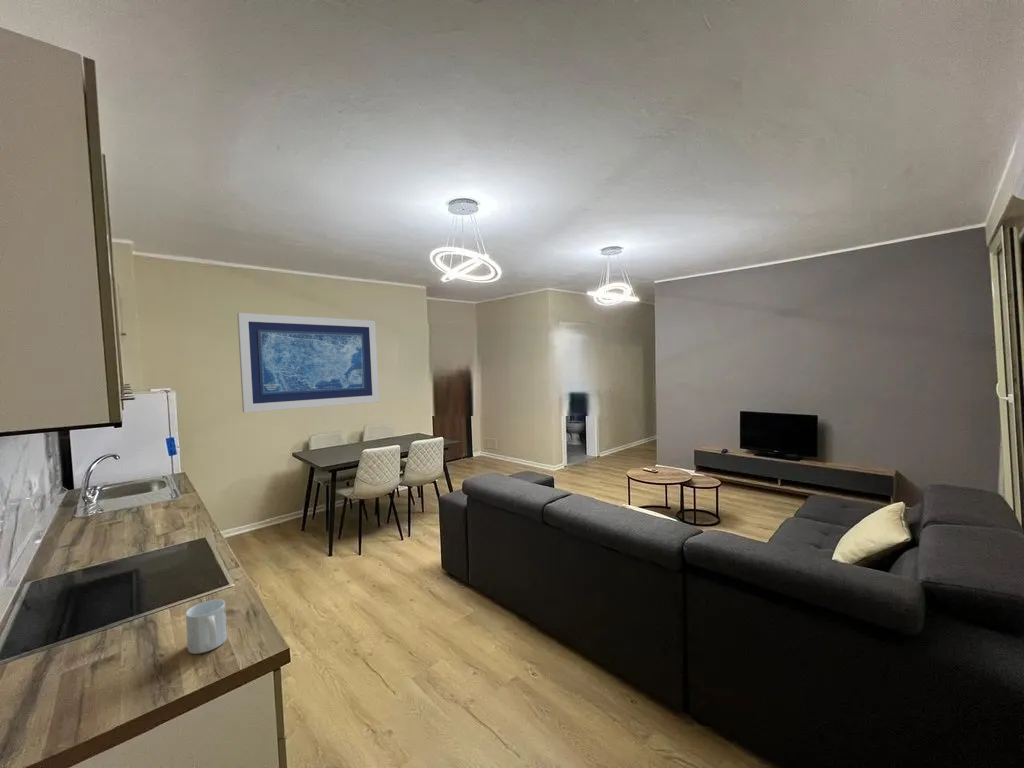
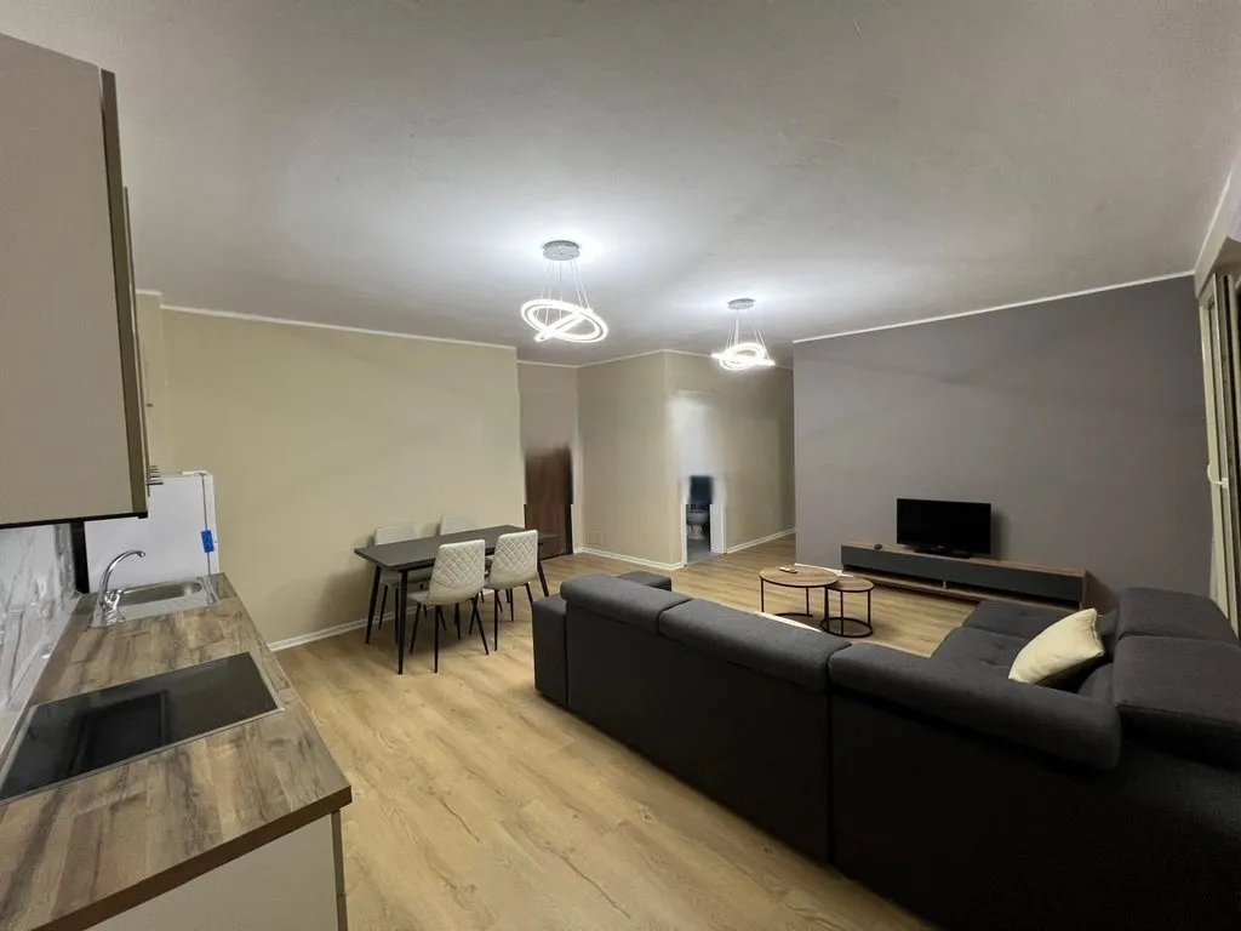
- wall art [236,312,380,414]
- mug [185,598,228,655]
